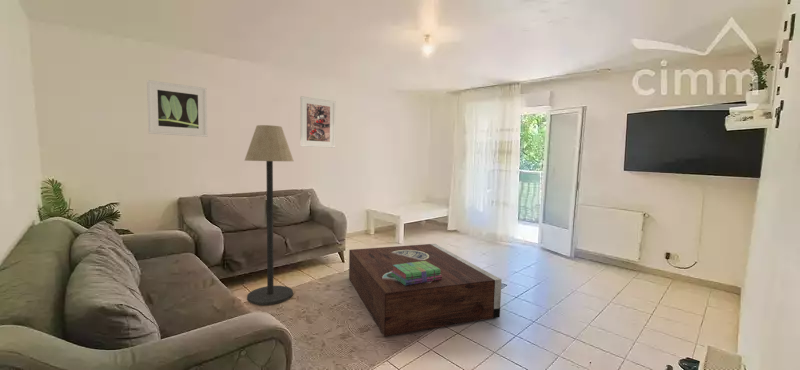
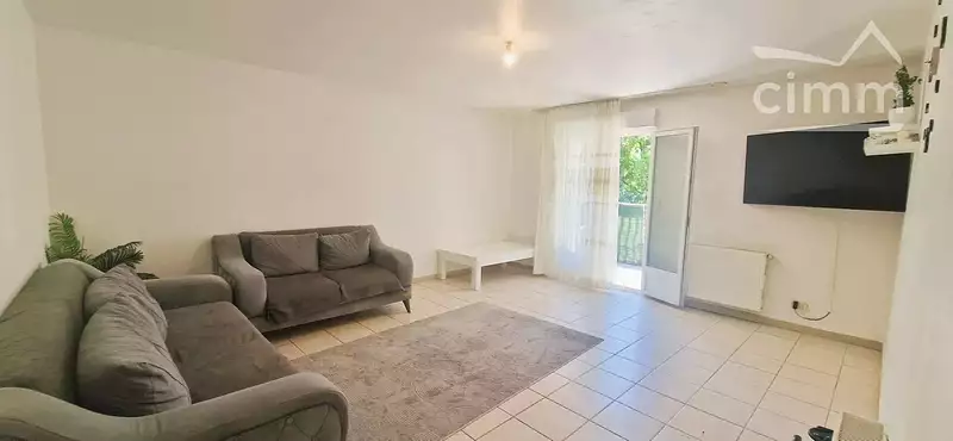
- stack of books [391,261,442,286]
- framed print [146,79,208,138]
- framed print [299,95,336,149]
- stereo [348,243,502,337]
- floor lamp [243,124,294,306]
